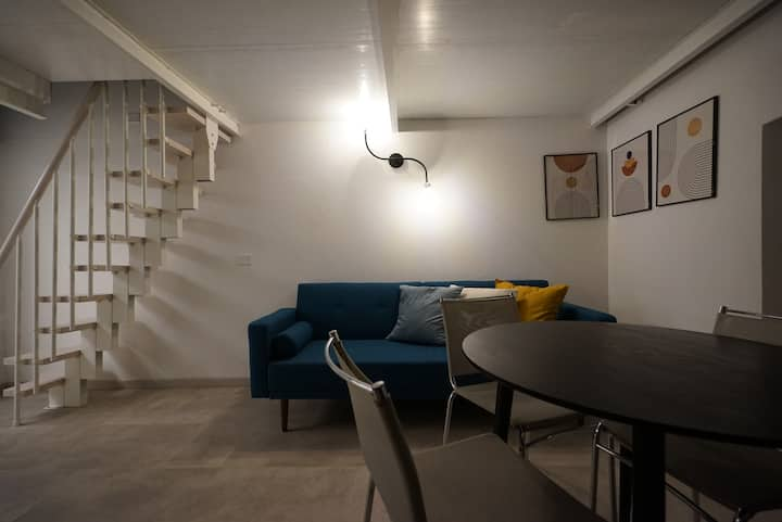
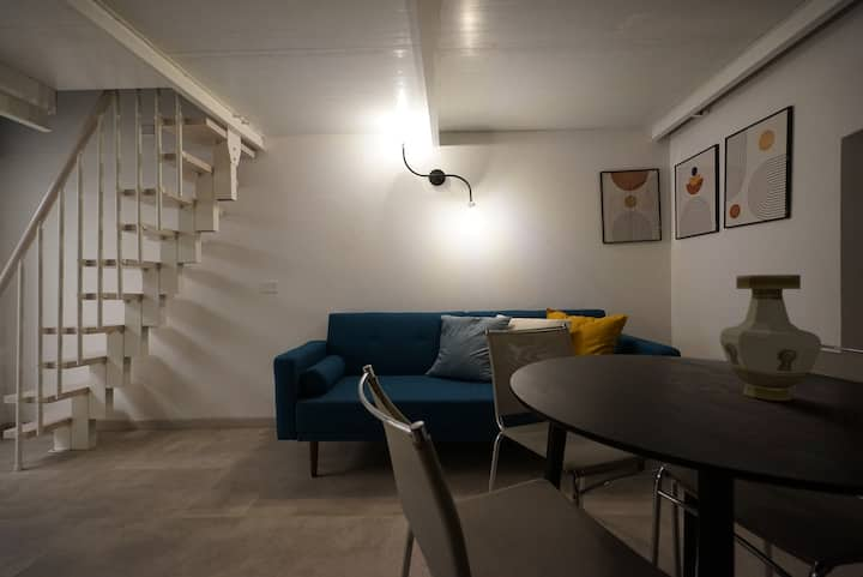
+ vase [718,274,823,402]
